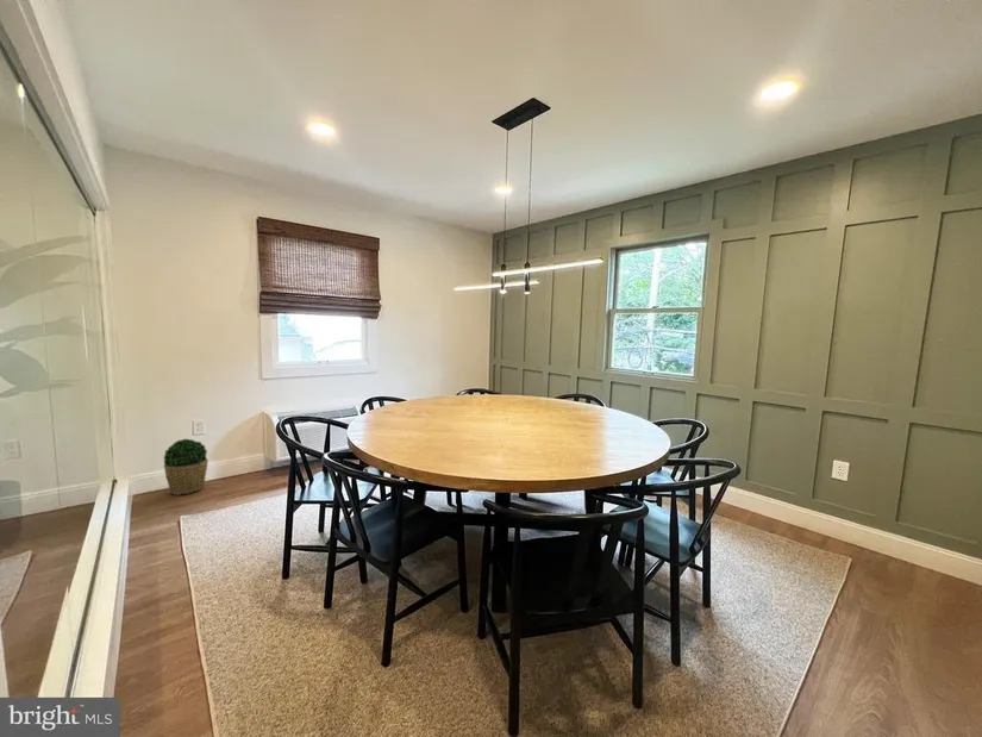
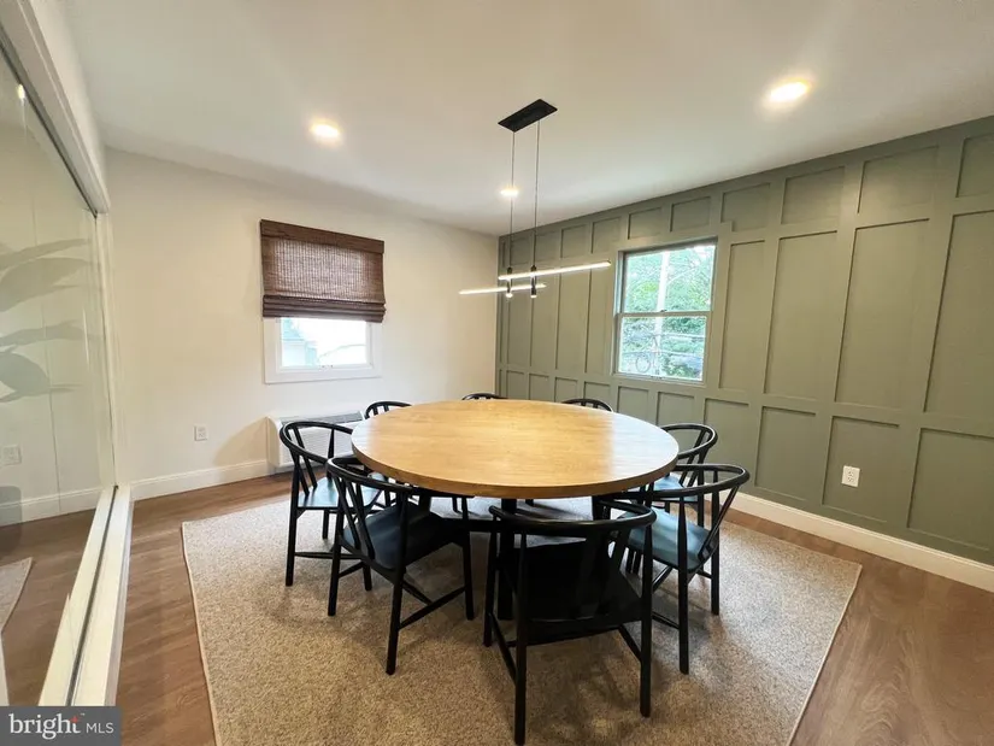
- potted plant [163,438,209,496]
